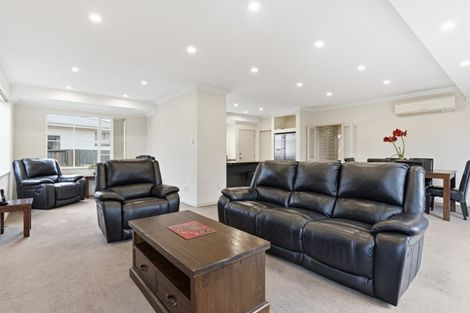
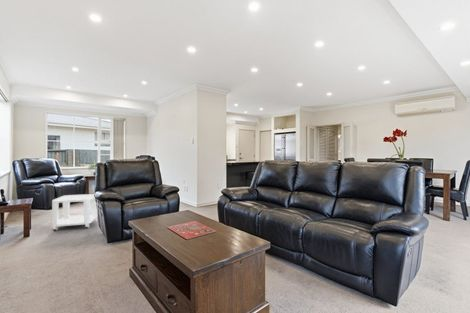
+ side table [51,193,98,231]
